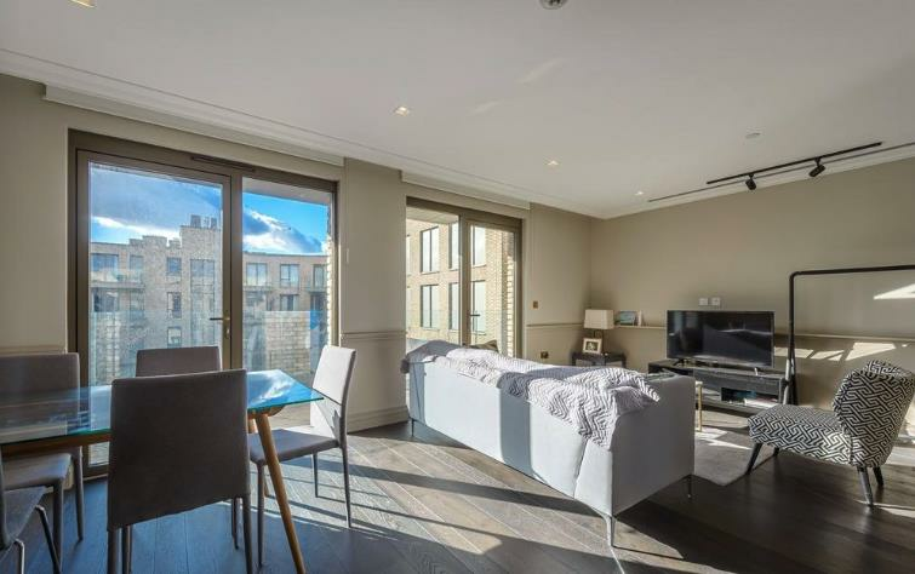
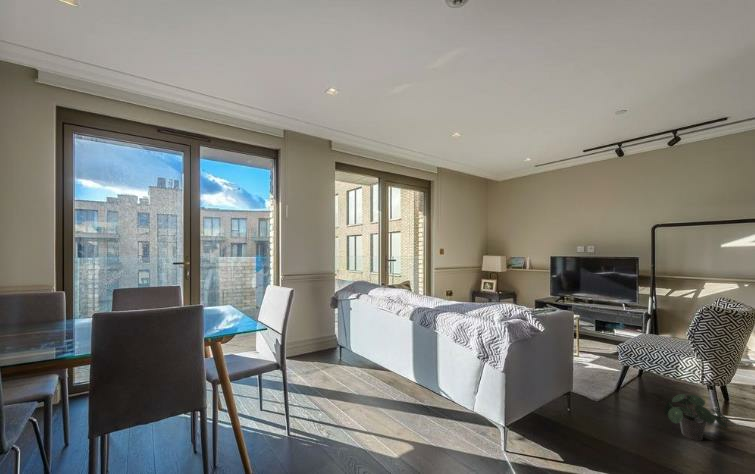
+ potted plant [661,393,732,442]
